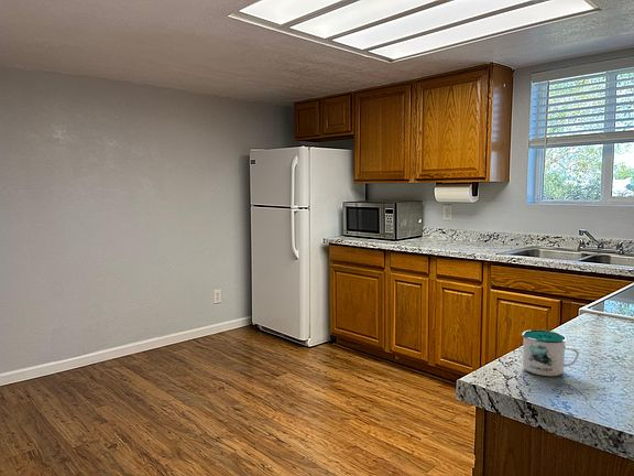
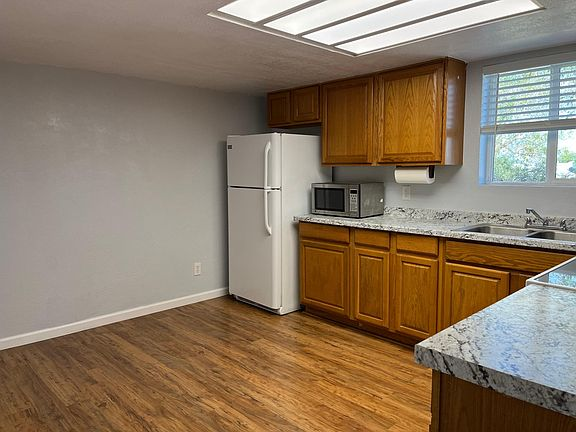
- mug [521,329,580,377]
